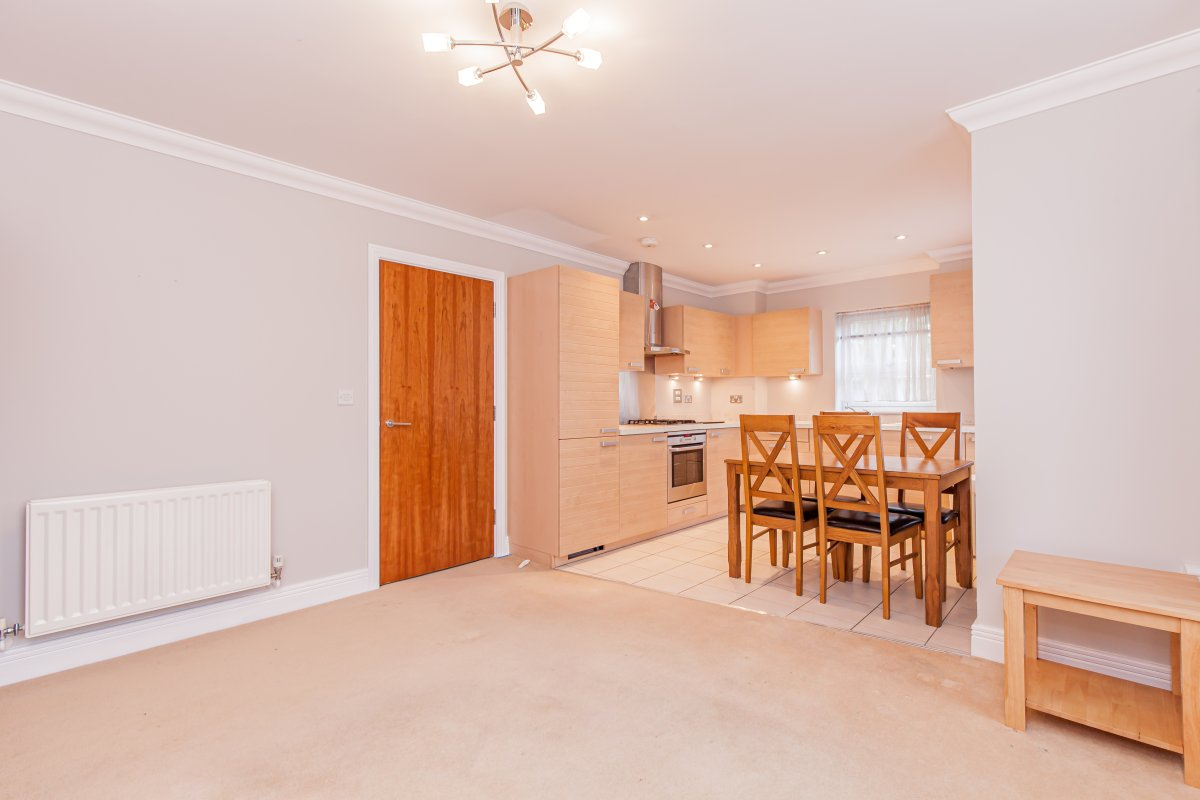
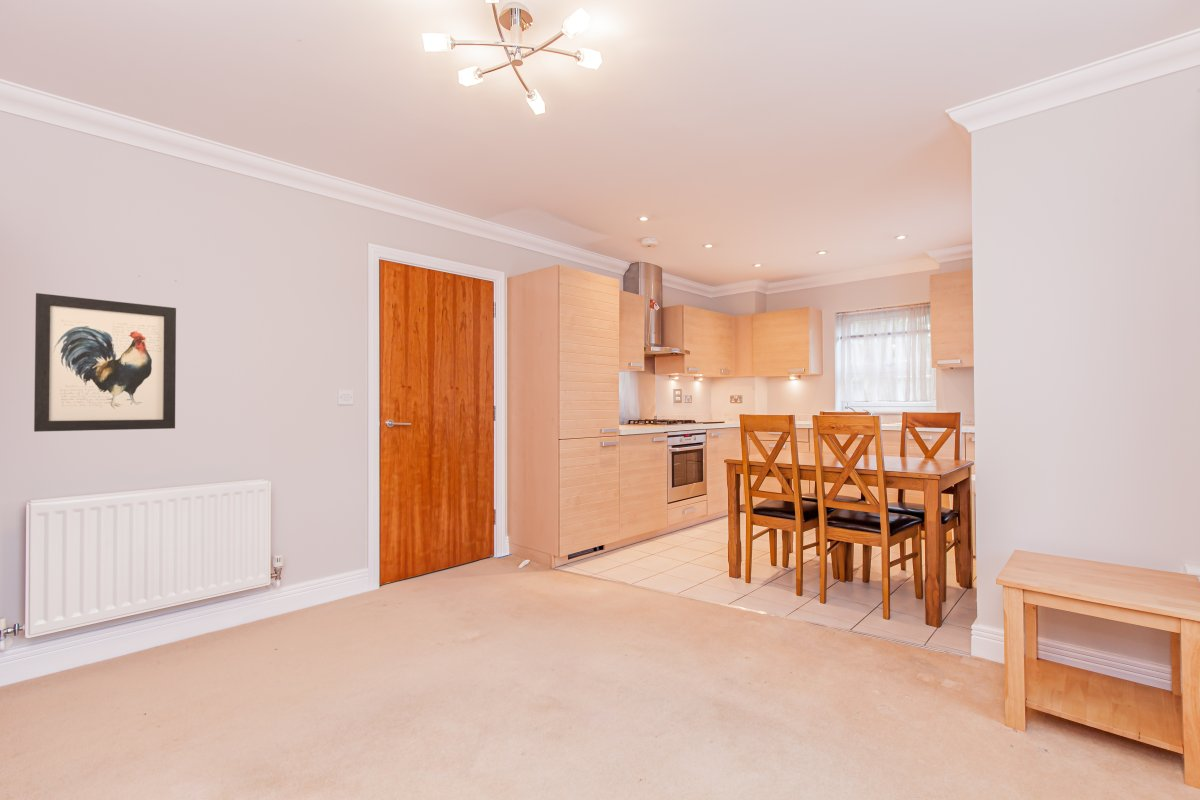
+ wall art [33,292,177,433]
